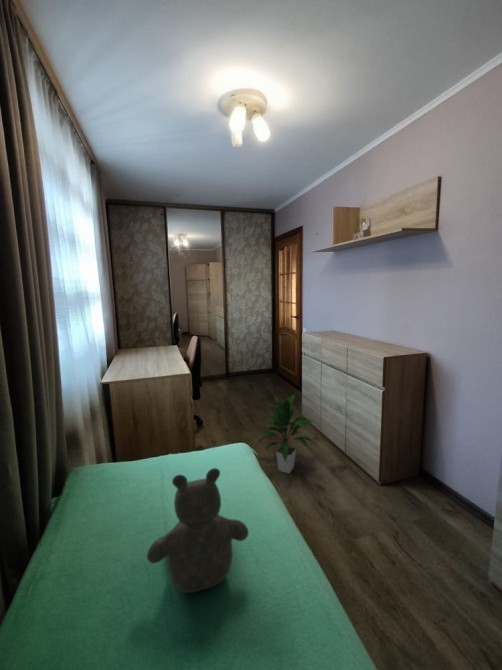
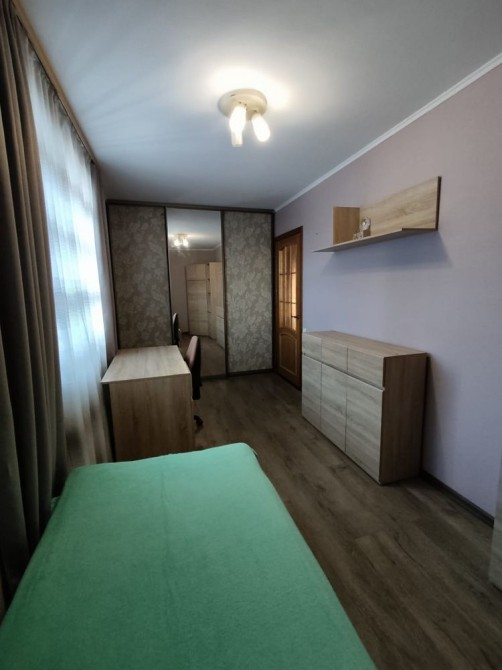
- teddy bear [146,467,250,594]
- indoor plant [258,393,316,475]
